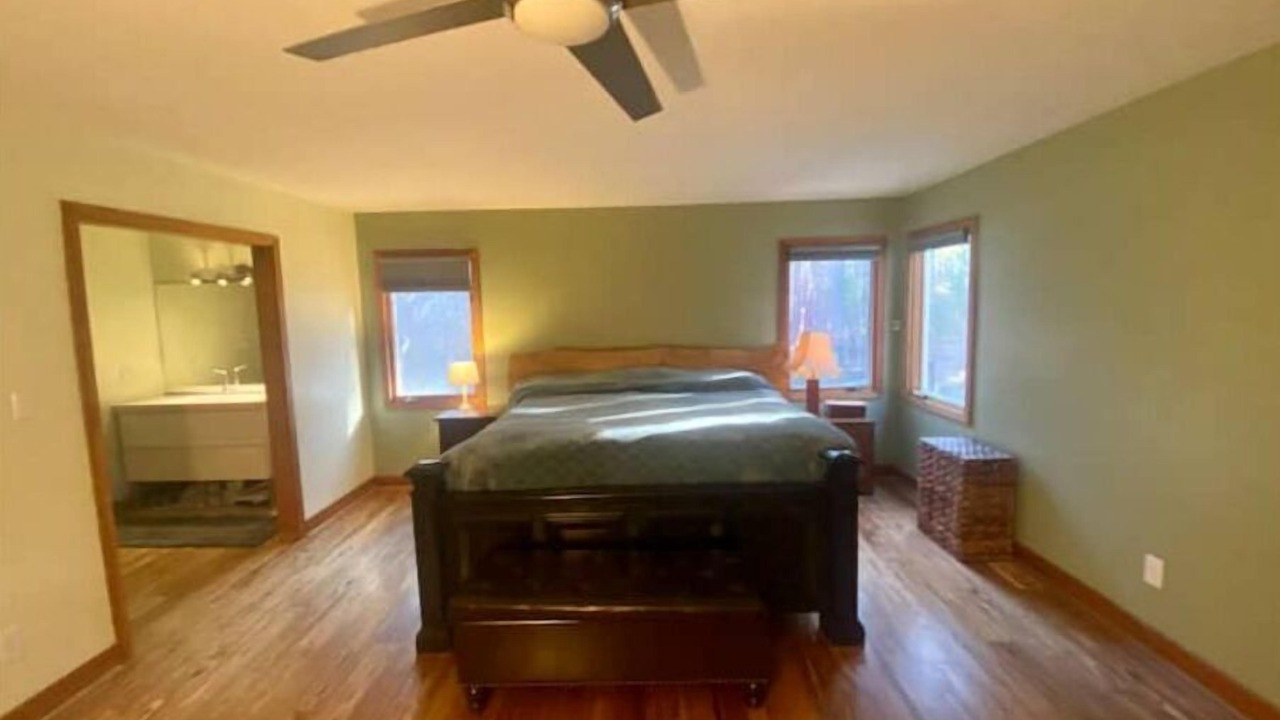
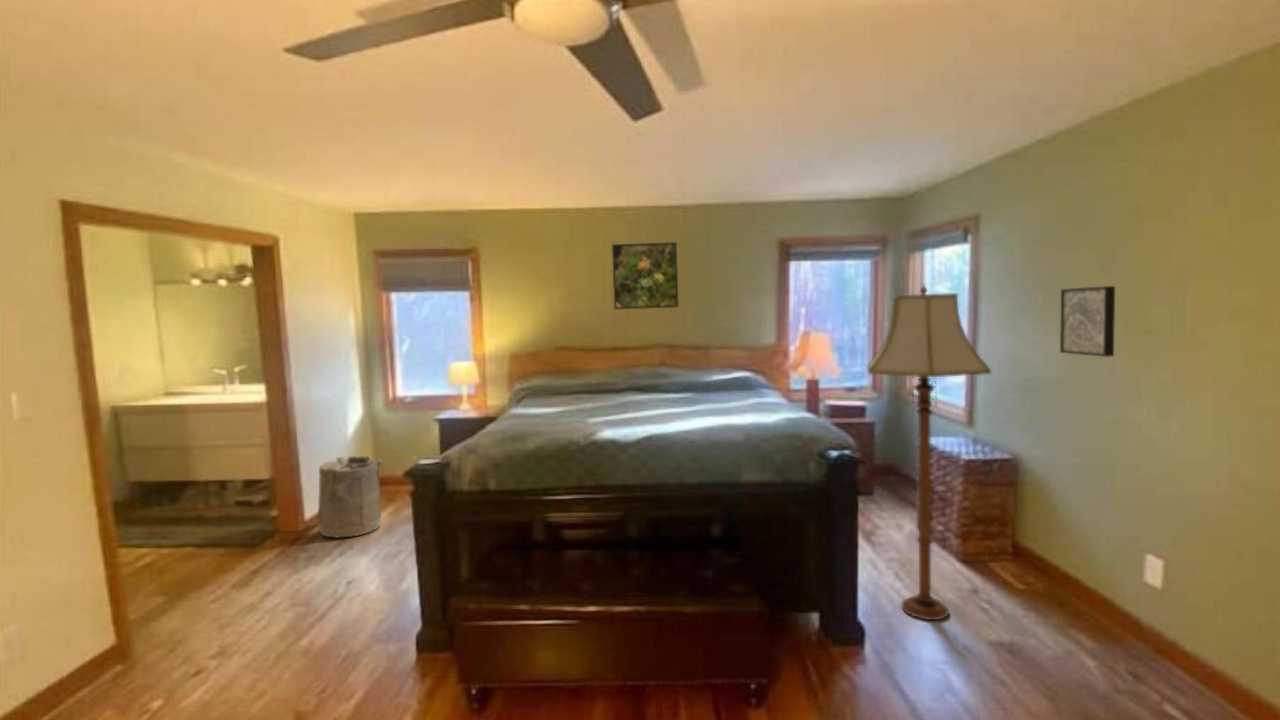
+ floor lamp [866,283,992,621]
+ laundry hamper [317,455,383,539]
+ wall art [1059,285,1116,358]
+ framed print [611,241,680,310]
